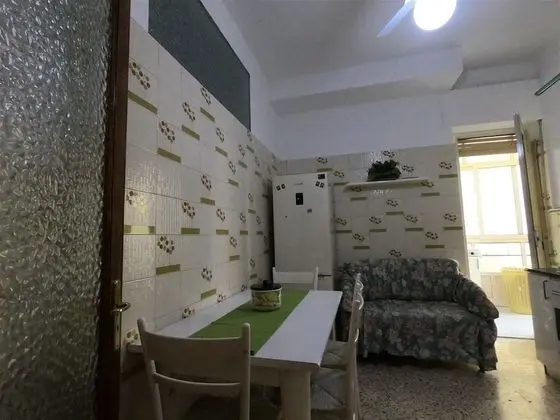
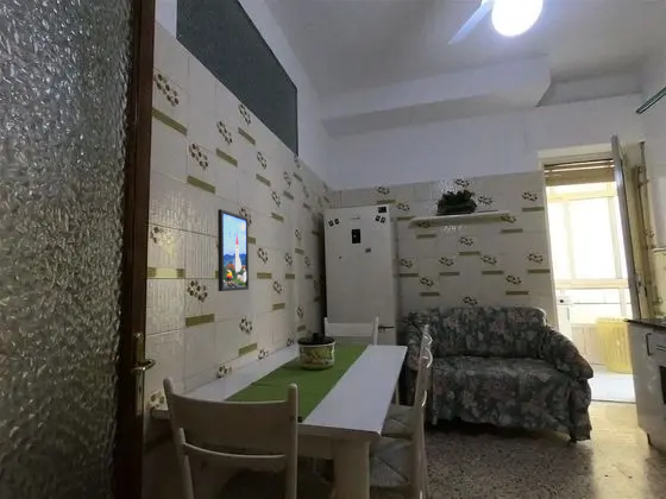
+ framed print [216,208,250,292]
